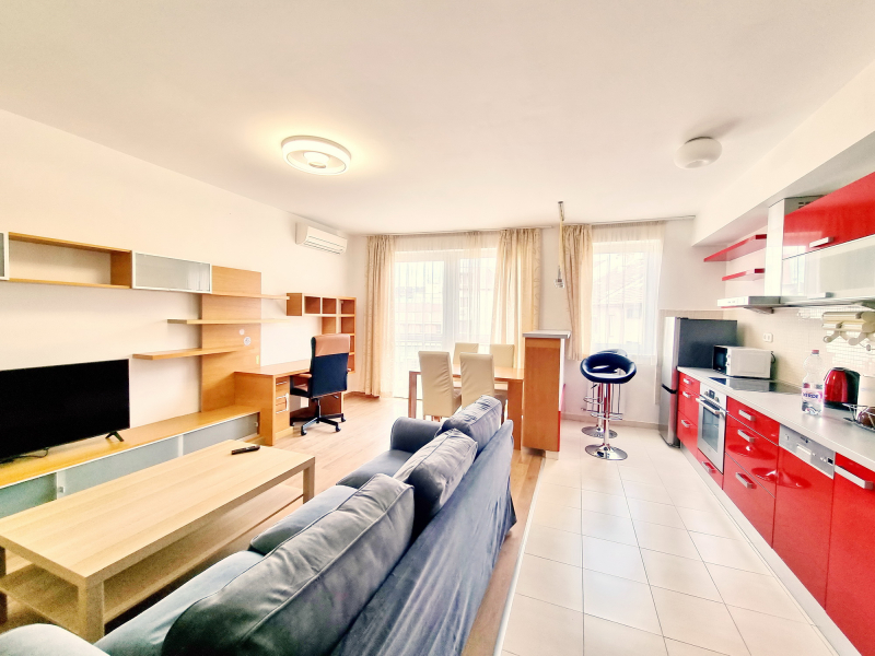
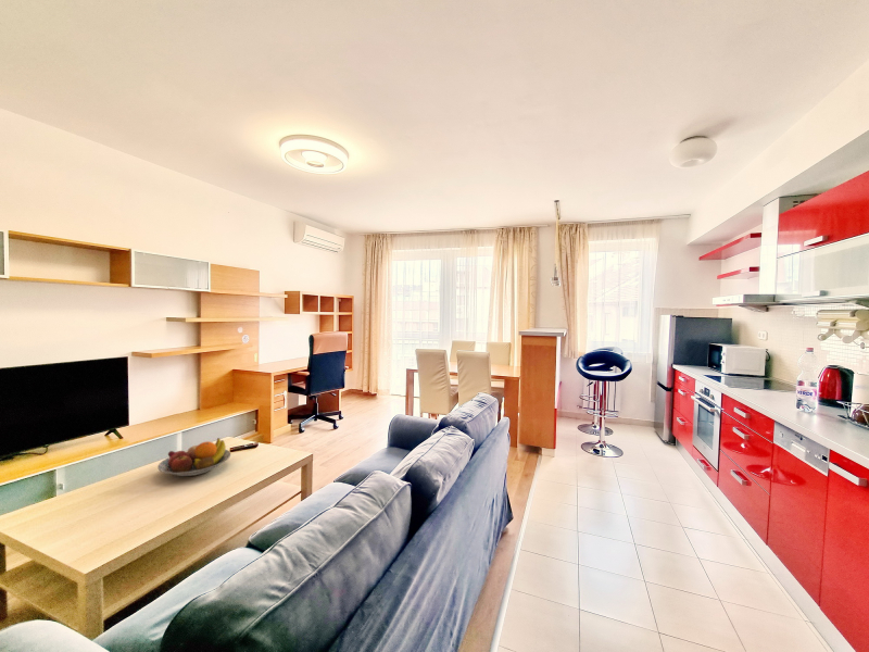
+ fruit bowl [156,437,231,477]
